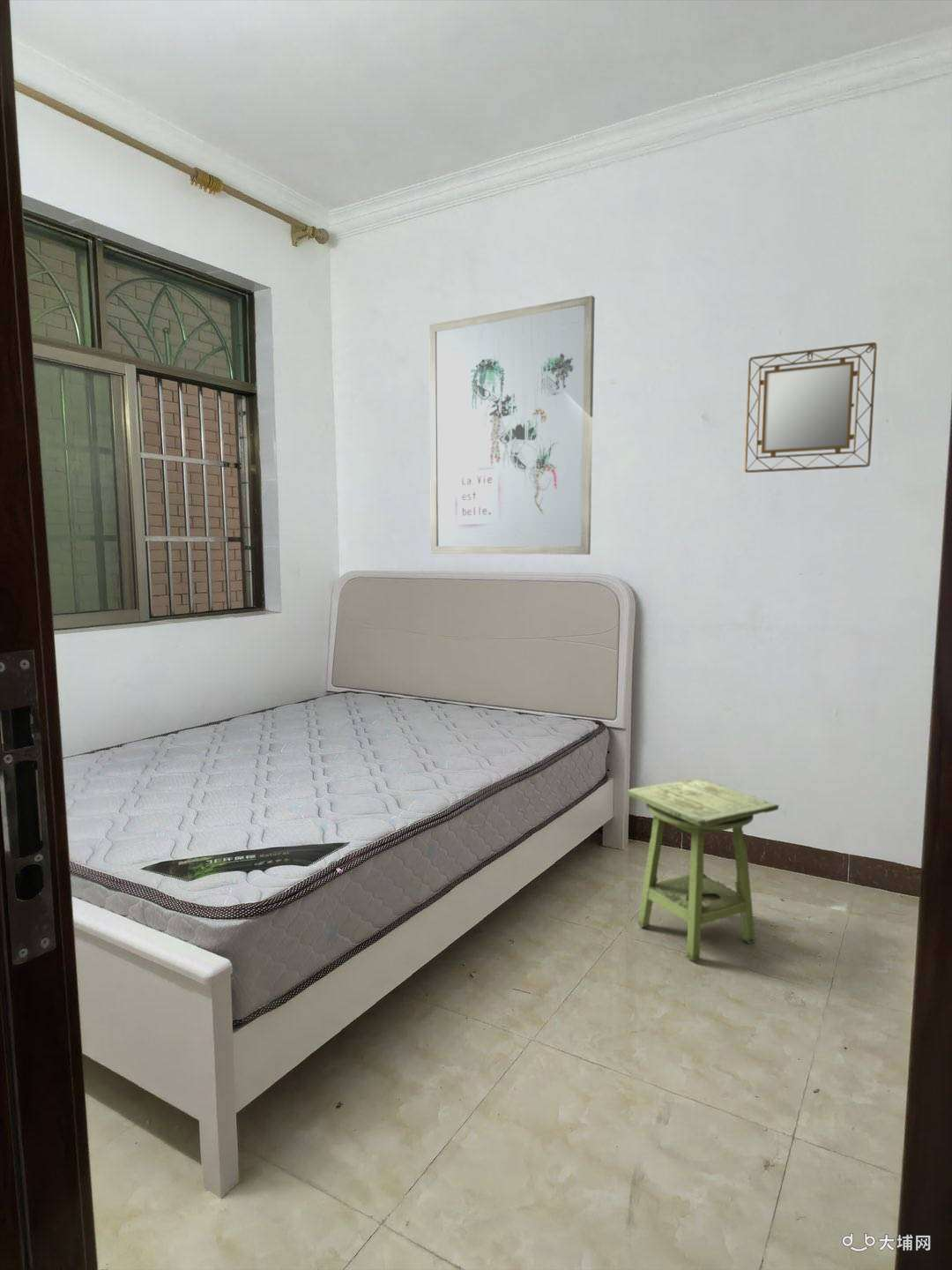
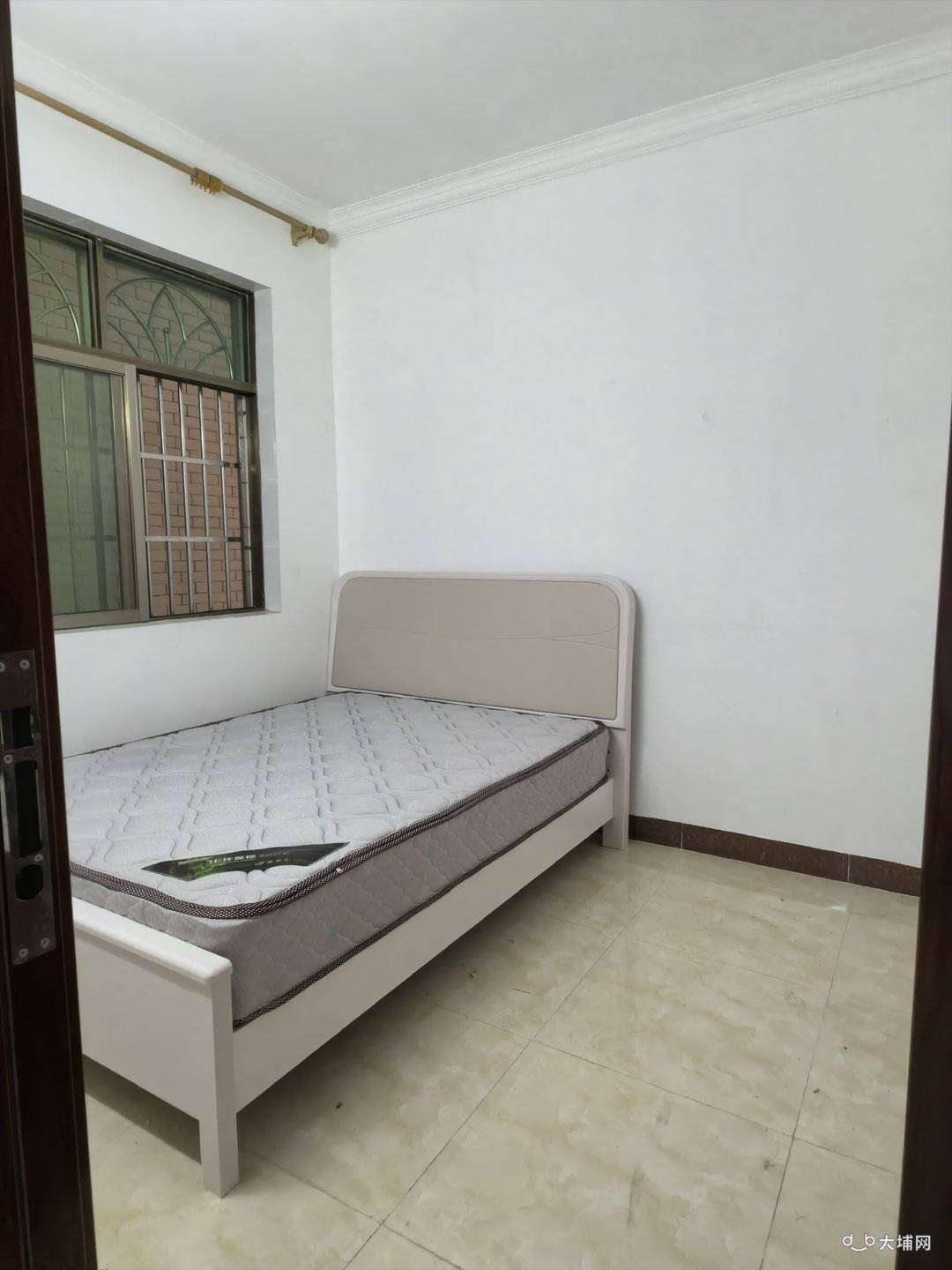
- side table [625,777,780,961]
- wall art [428,295,596,556]
- home mirror [744,341,878,474]
